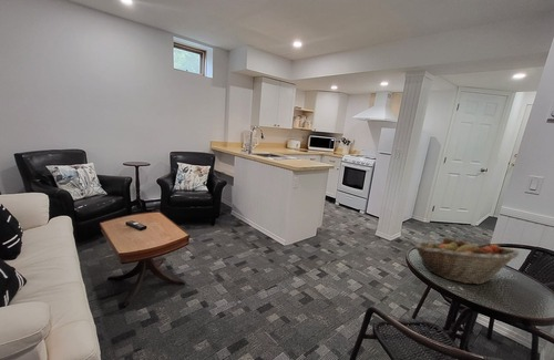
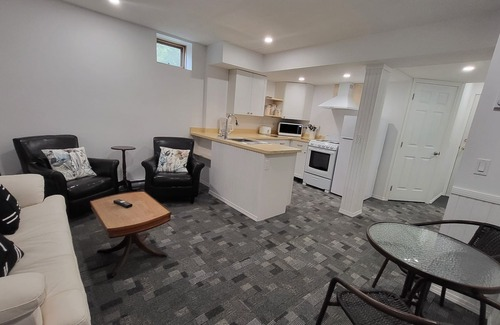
- fruit basket [413,236,520,286]
